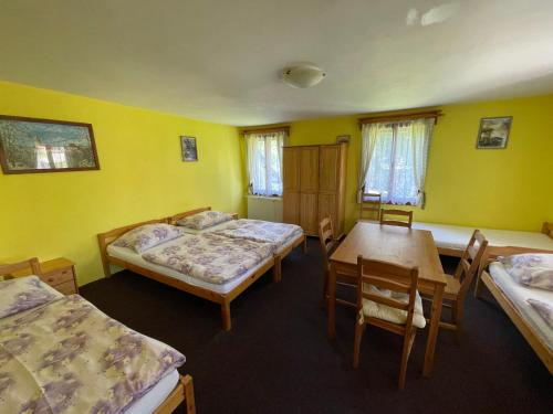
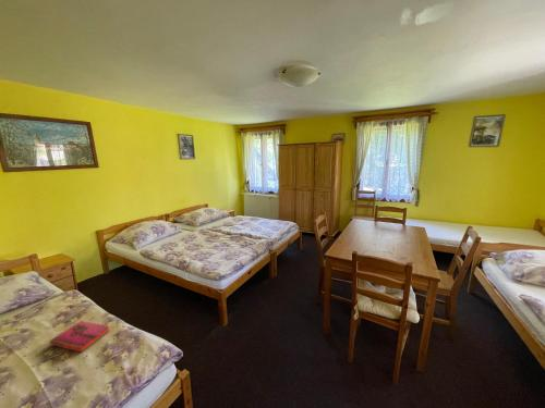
+ hardback book [49,320,111,354]
